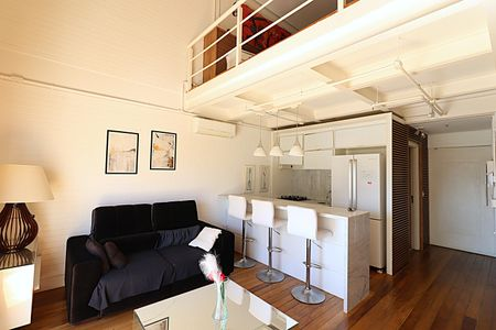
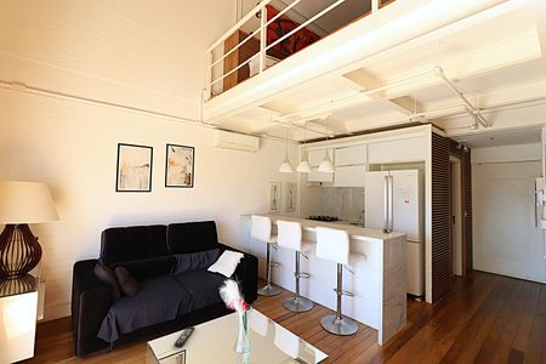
+ remote control [174,325,195,348]
